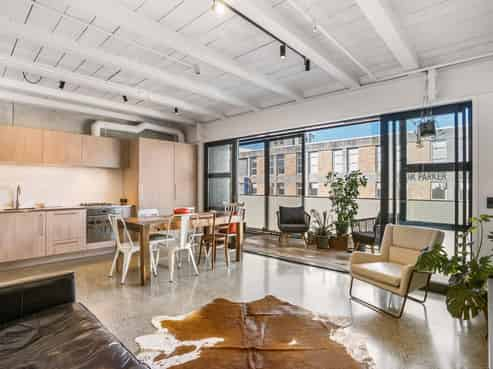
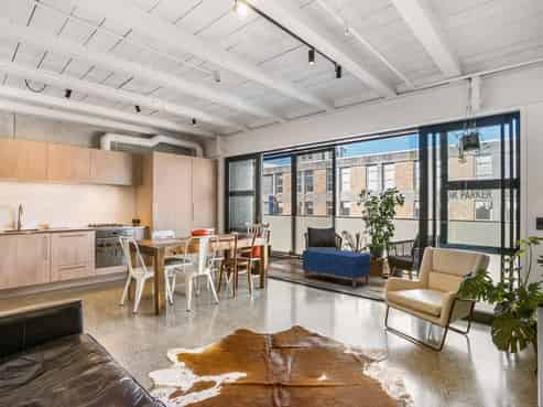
+ bench [302,247,372,289]
